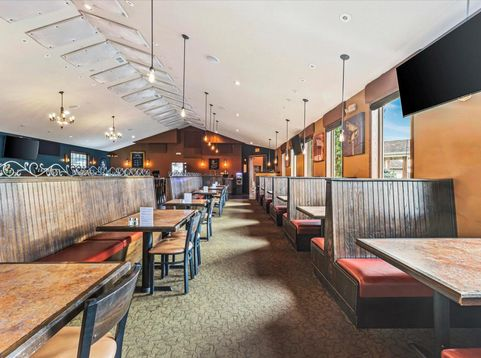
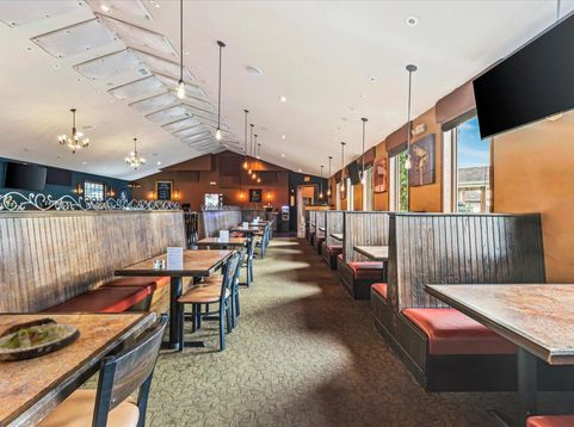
+ salad plate [0,316,81,361]
